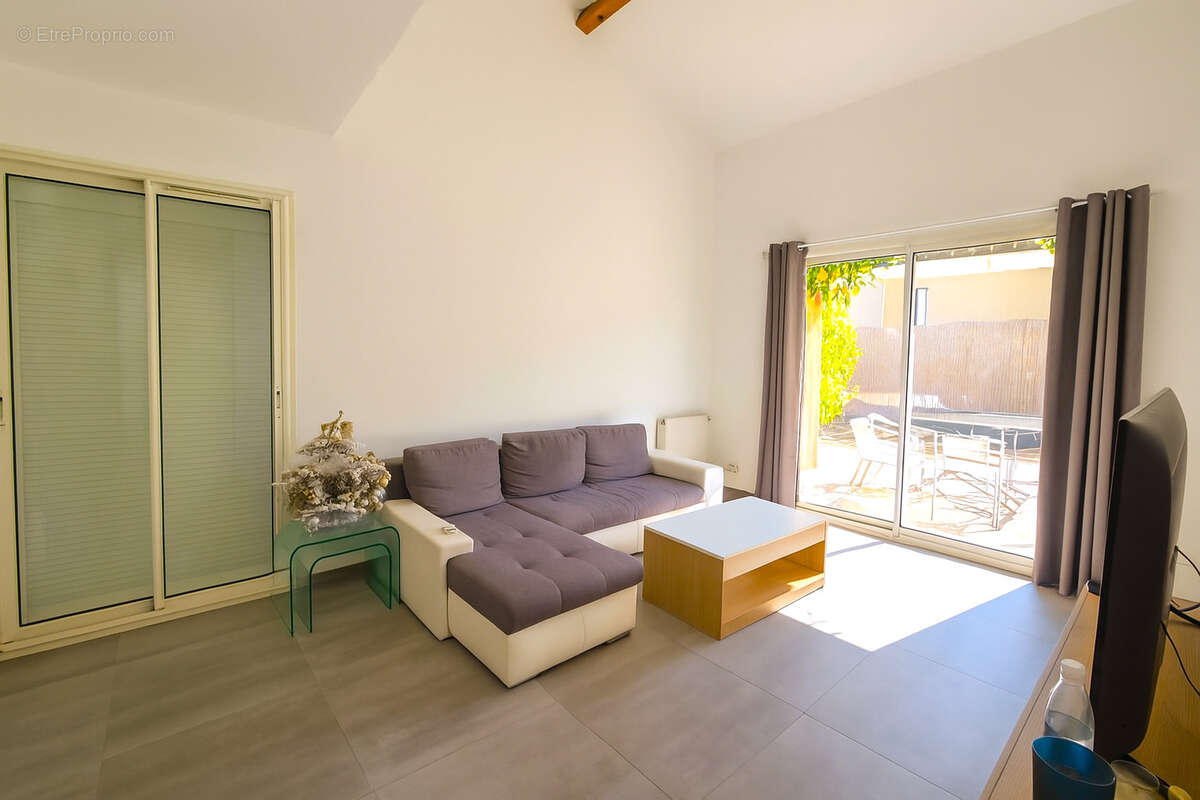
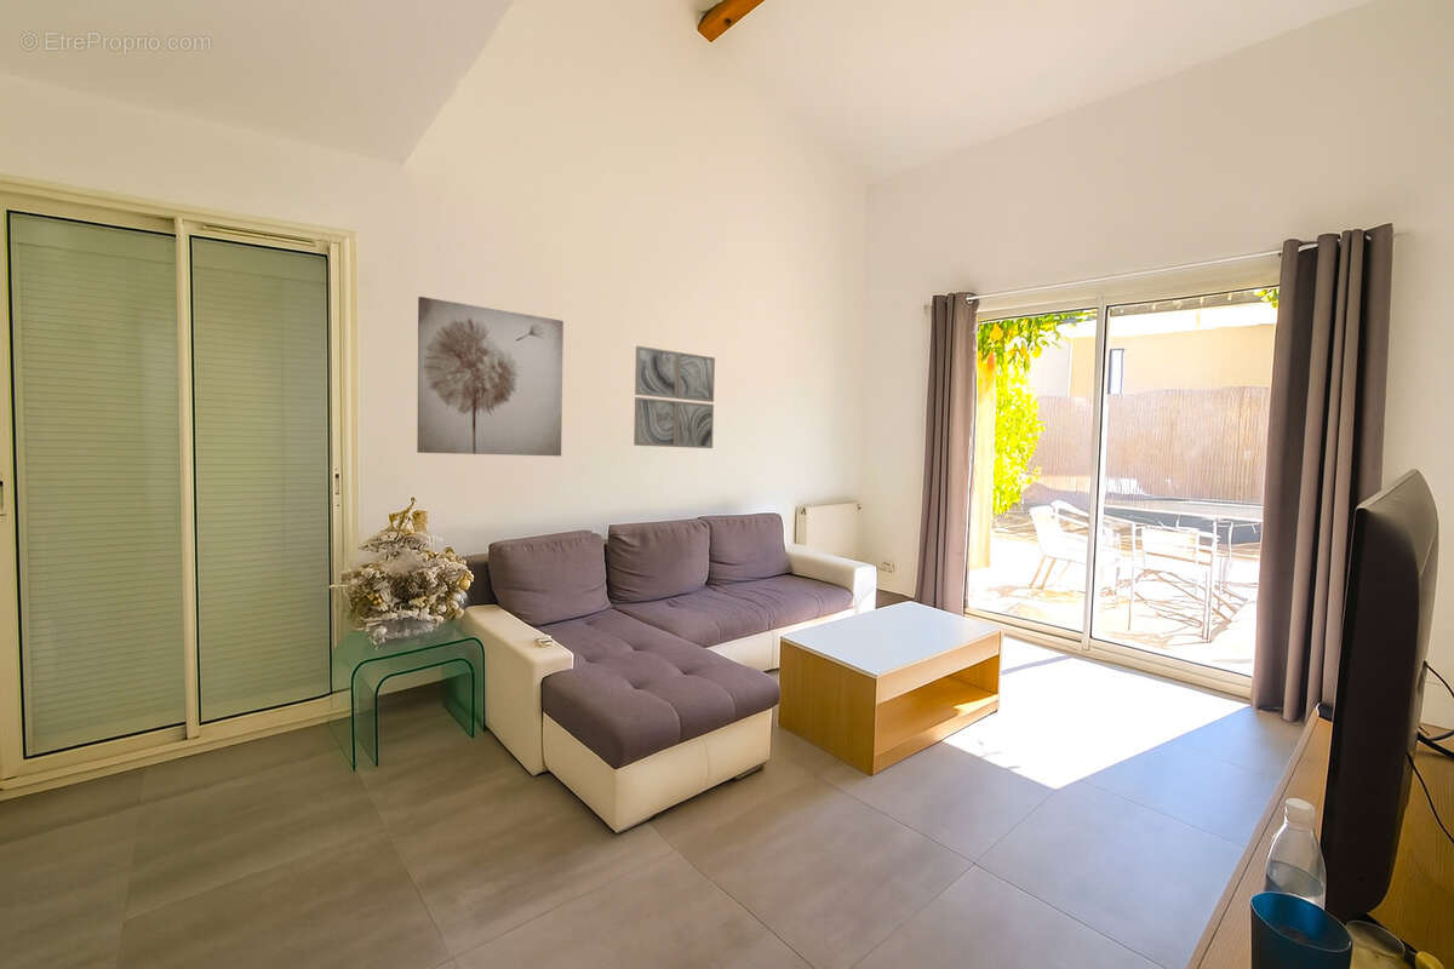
+ wall art [632,345,716,449]
+ wall art [416,296,565,457]
